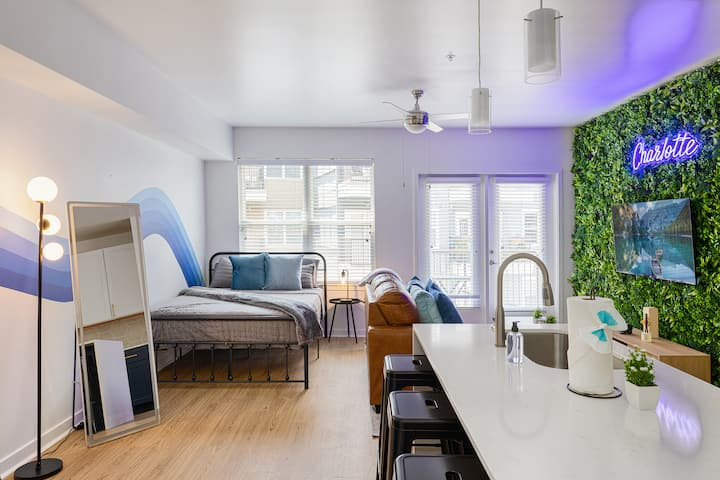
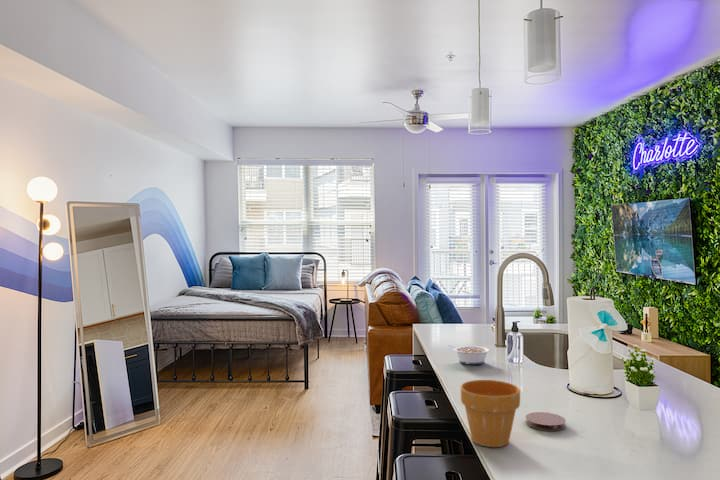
+ flower pot [460,379,521,448]
+ legume [446,344,491,365]
+ coaster [525,411,567,432]
